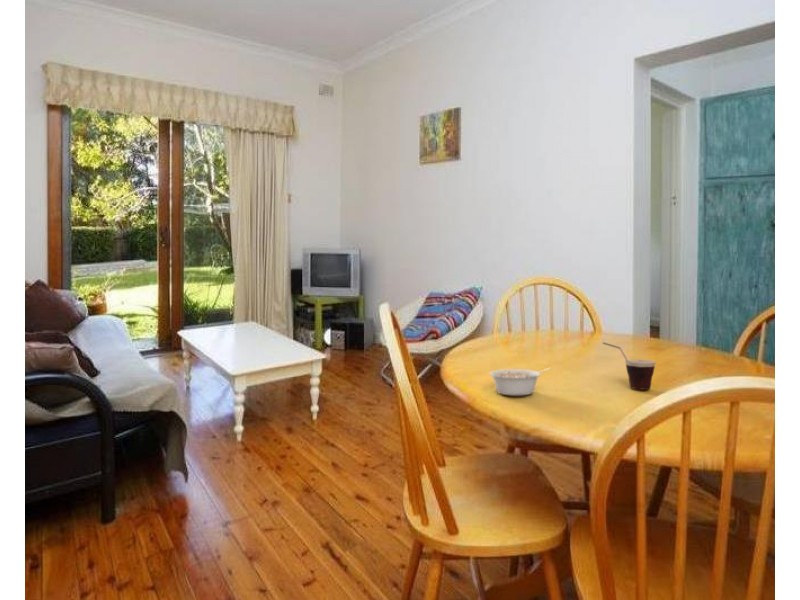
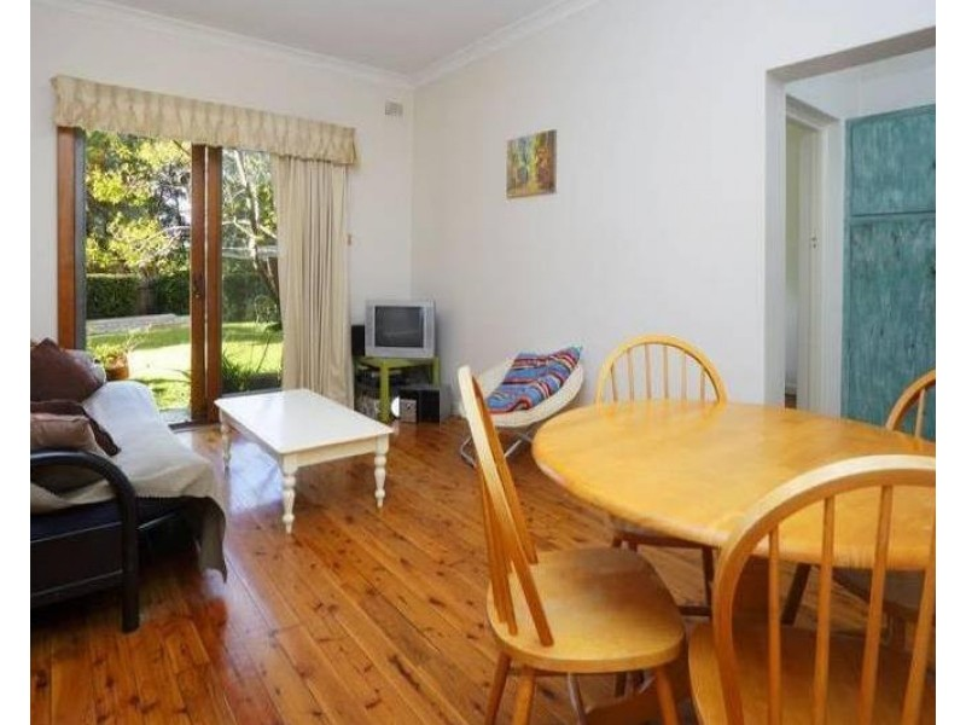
- cup [602,341,657,390]
- legume [488,367,551,397]
